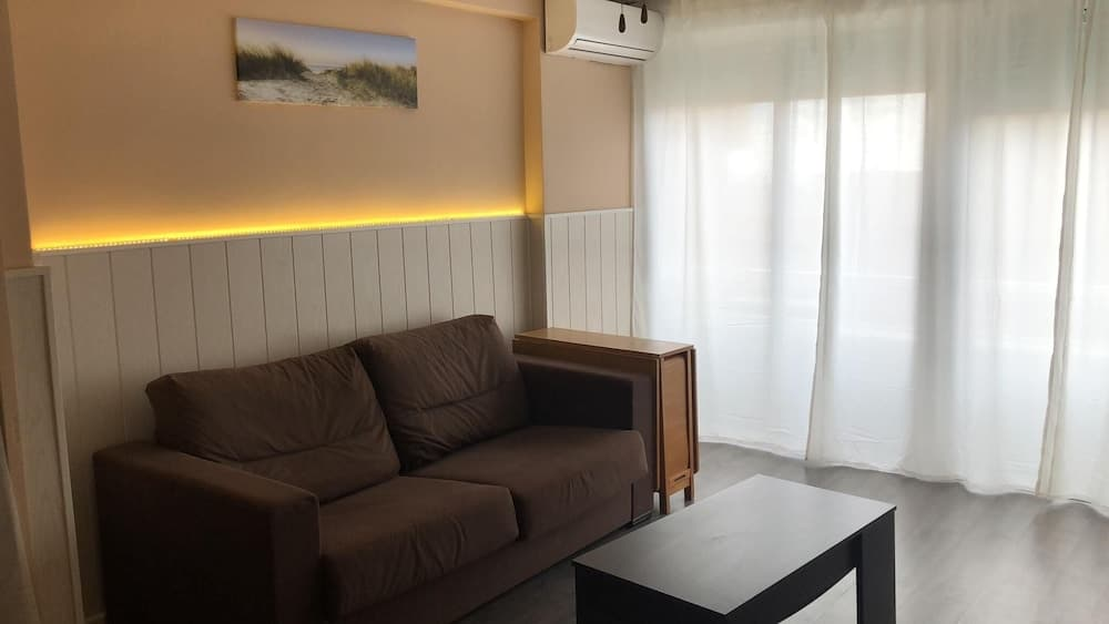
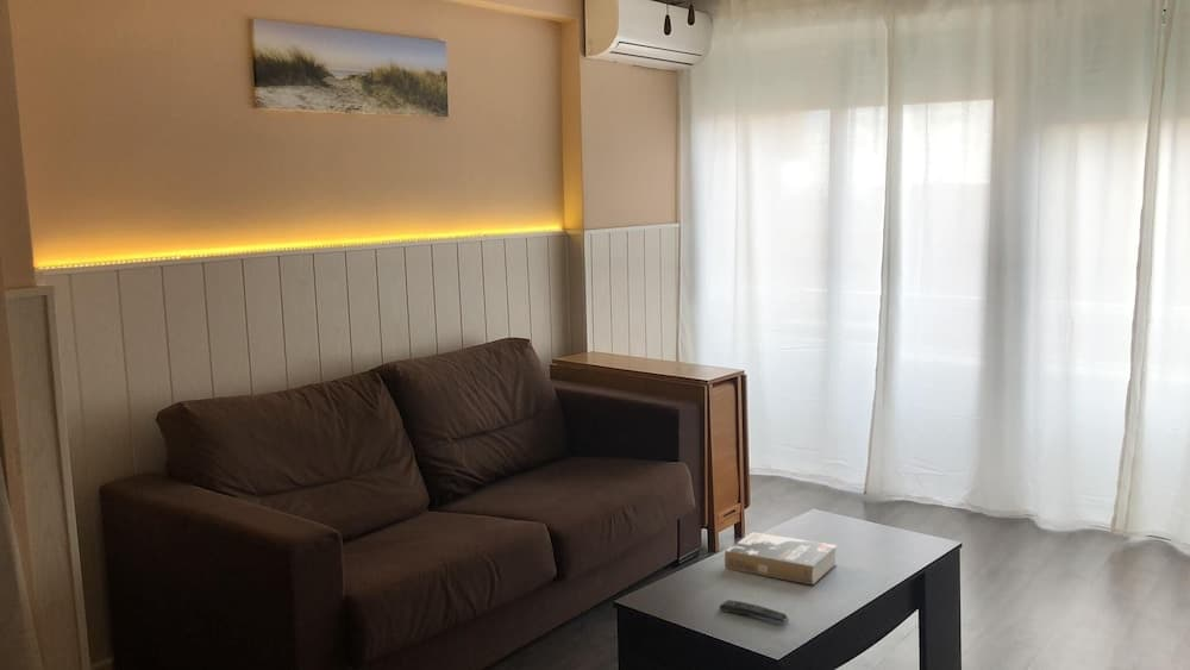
+ remote control [719,599,790,624]
+ book [724,531,838,586]
